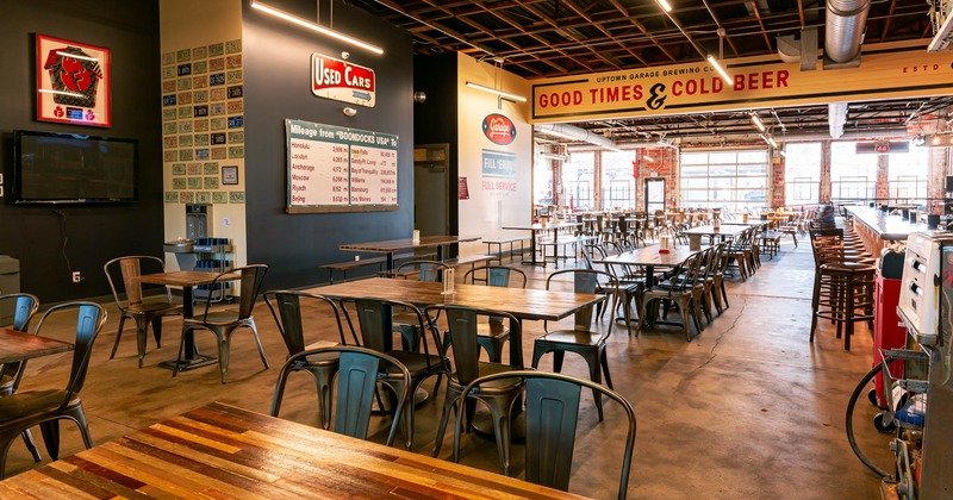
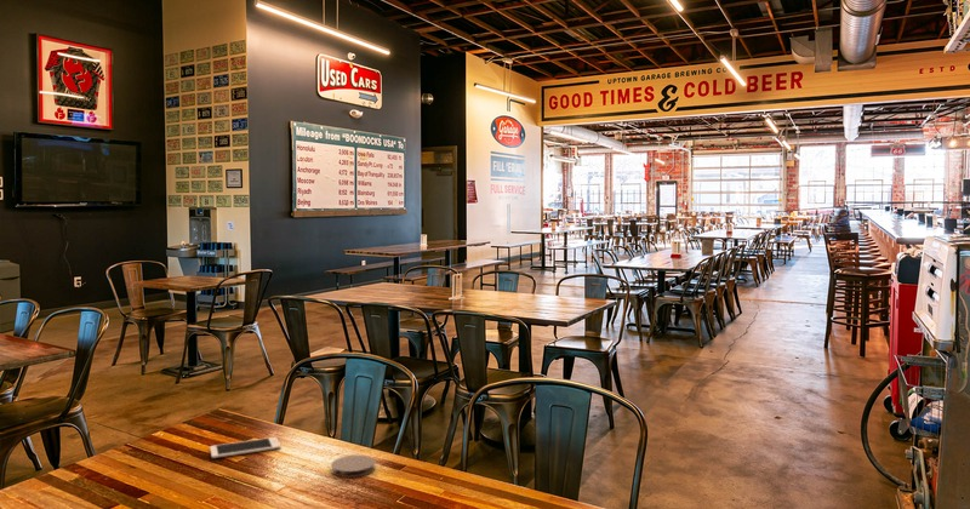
+ coaster [330,454,376,479]
+ cell phone [209,436,283,459]
